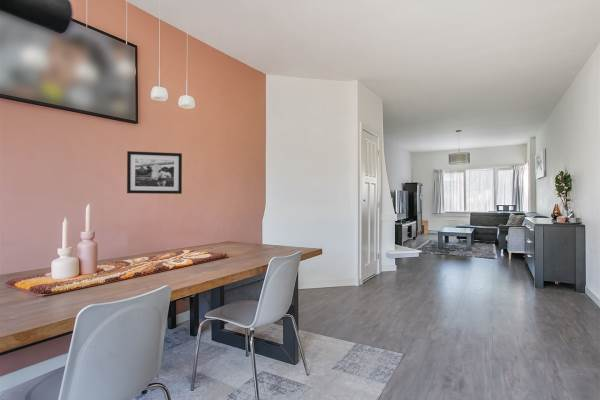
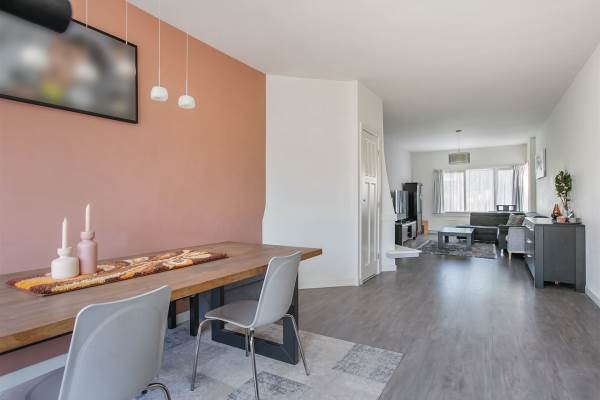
- picture frame [126,150,183,195]
